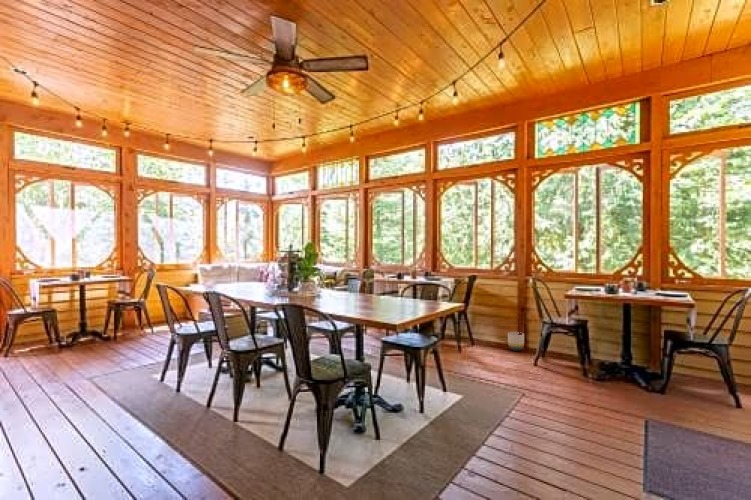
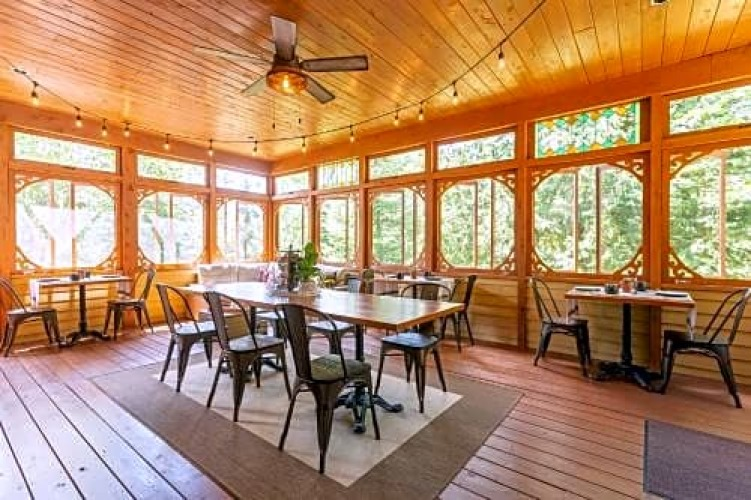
- planter [507,331,525,352]
